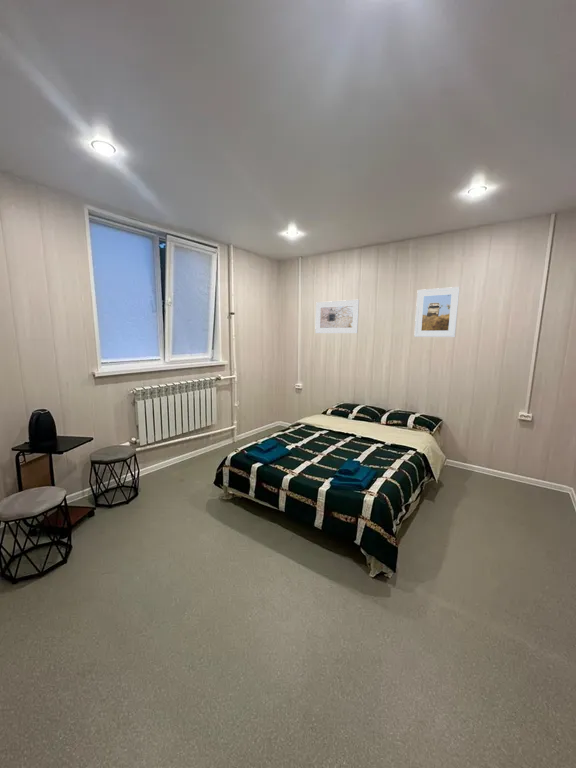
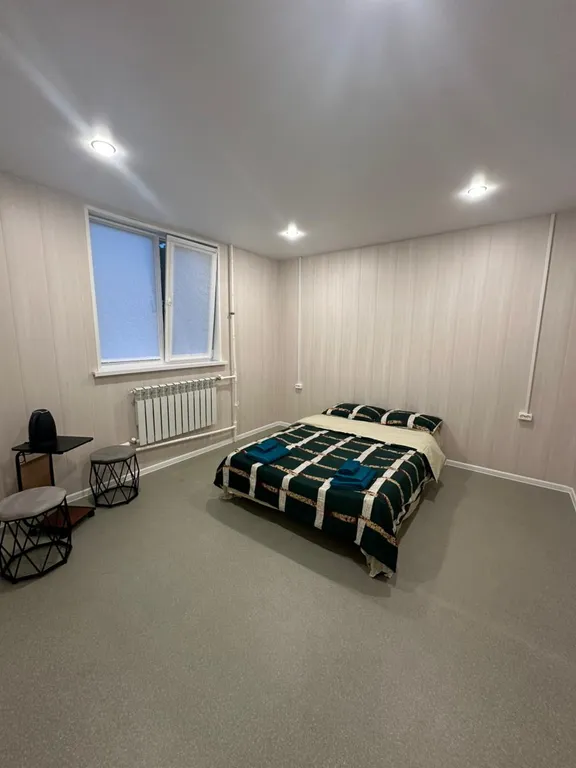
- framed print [413,286,461,338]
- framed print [314,299,360,334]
